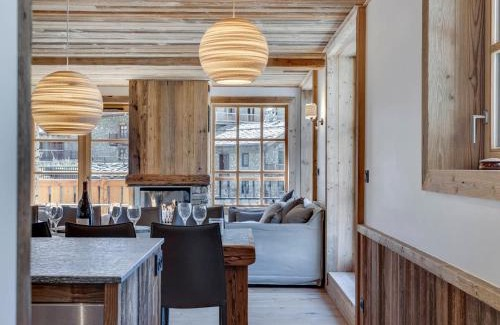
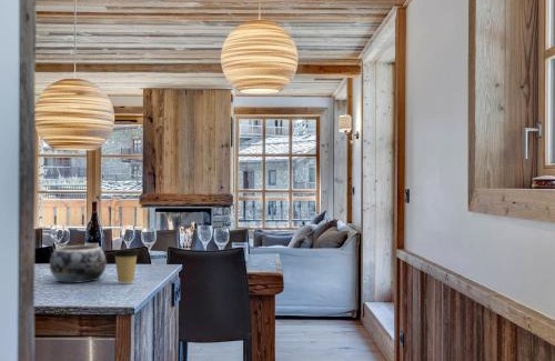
+ coffee cup [112,248,140,285]
+ decorative bowl [49,244,108,284]
